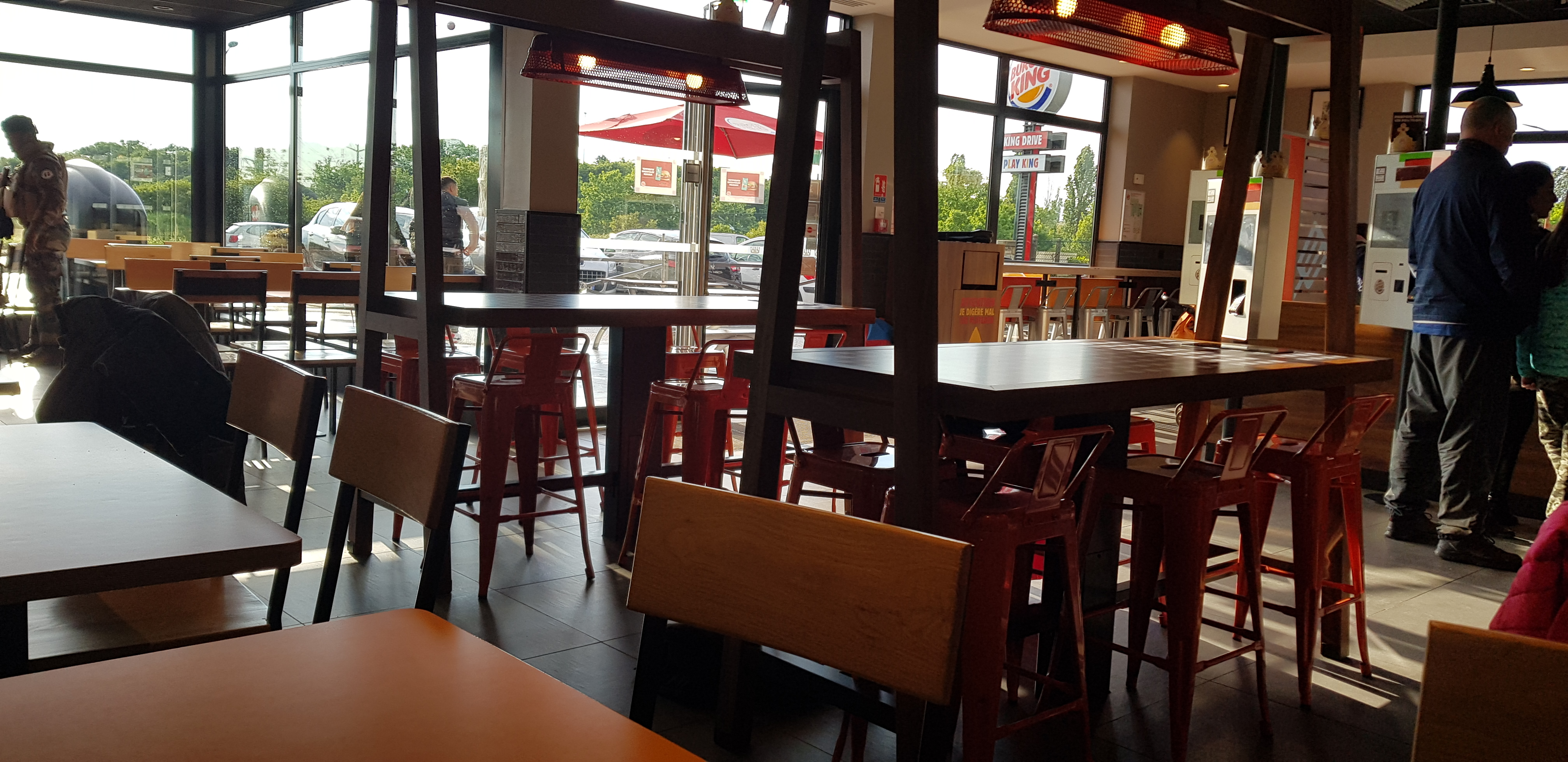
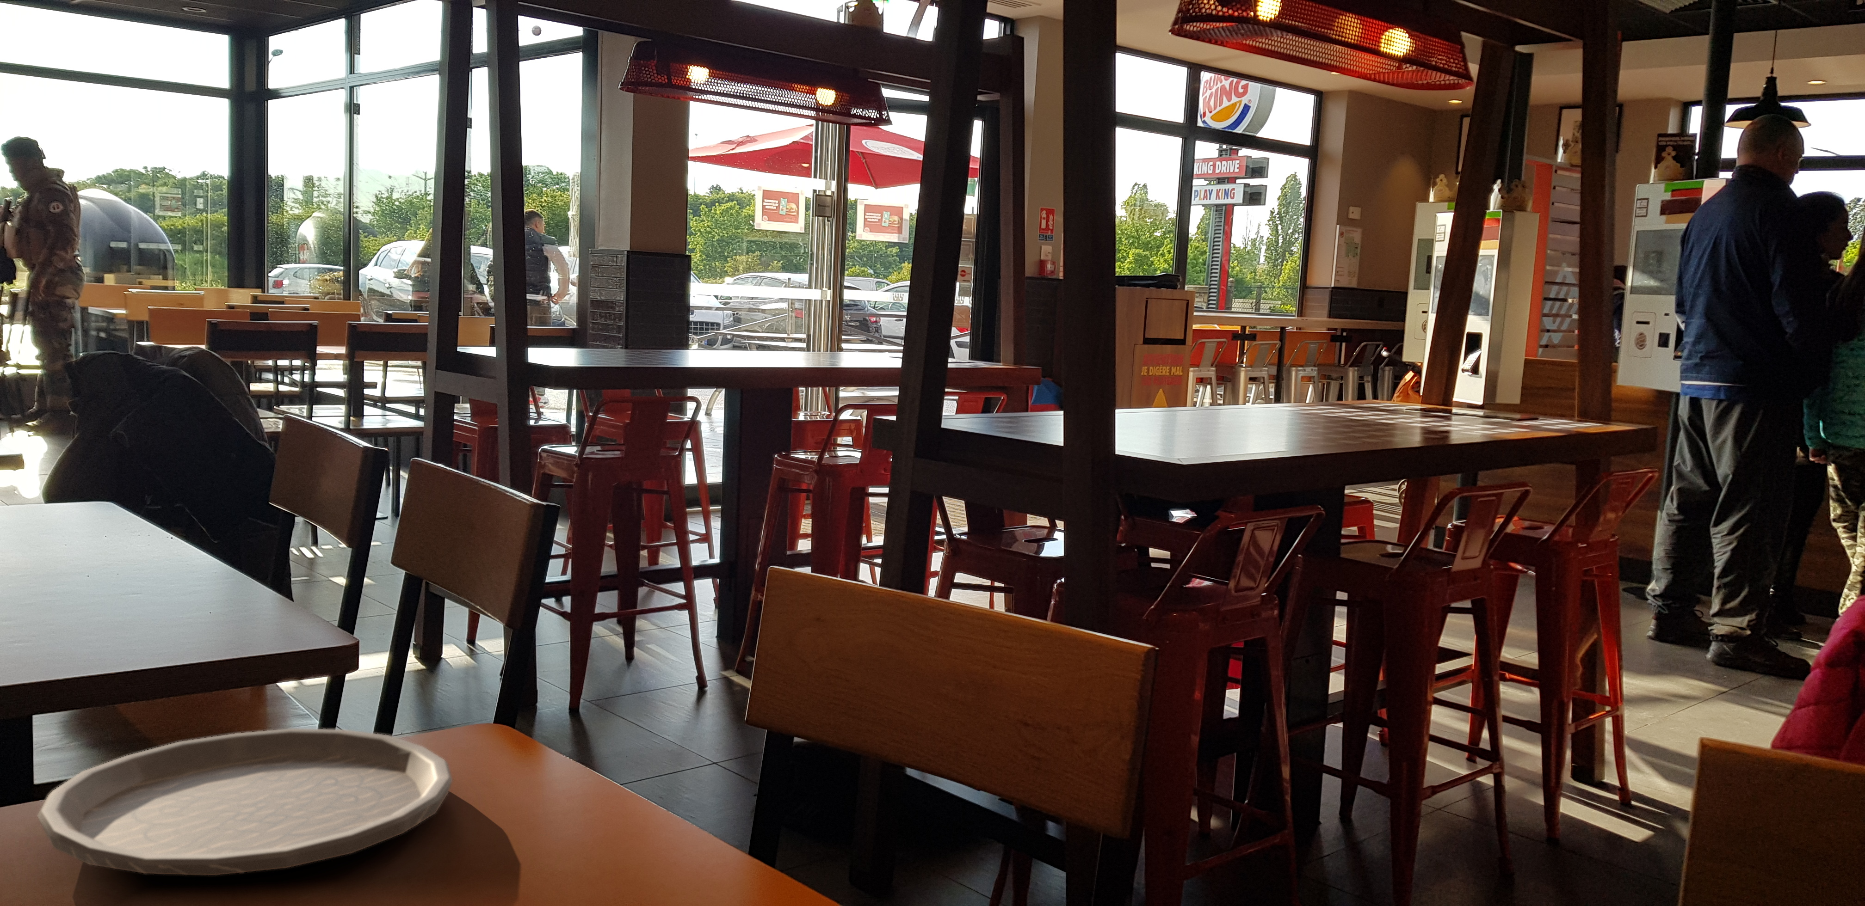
+ plate [37,728,453,876]
